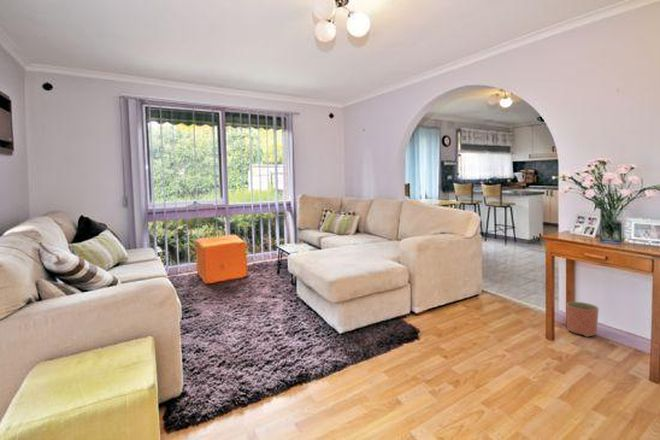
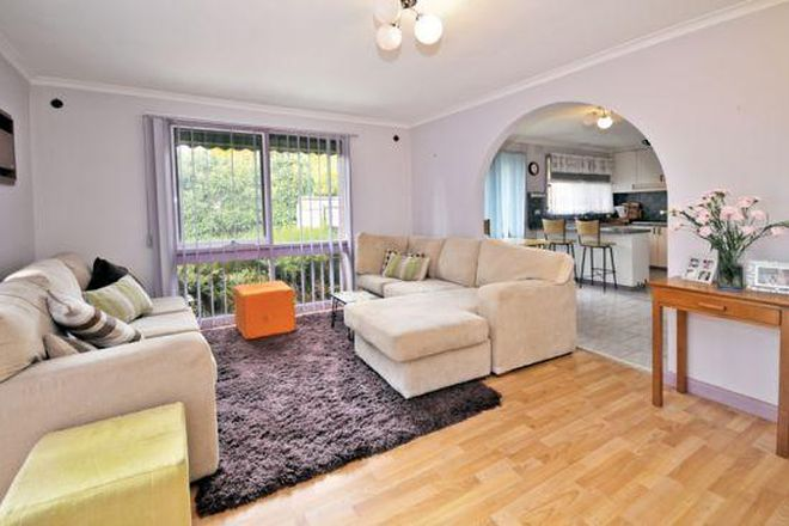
- planter [565,301,600,338]
